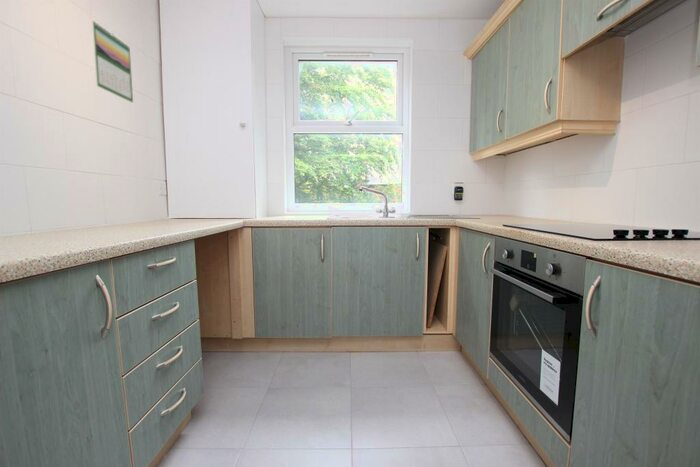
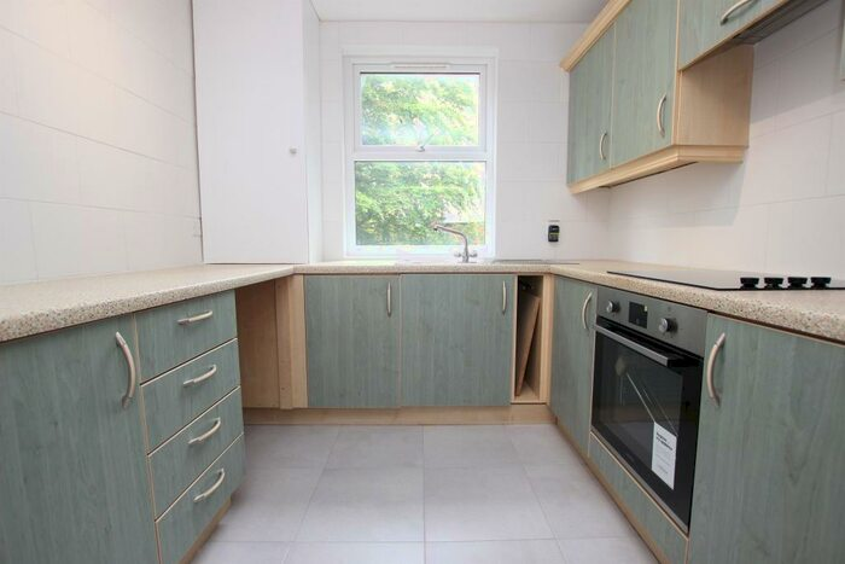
- calendar [91,19,134,103]
